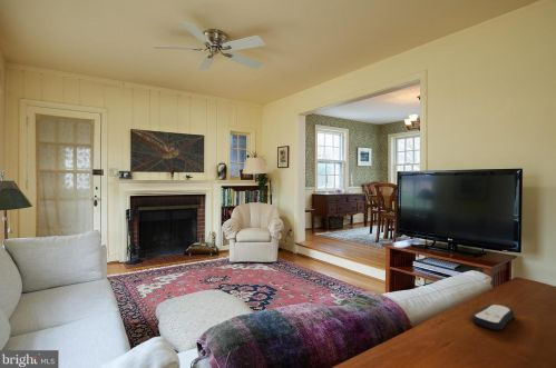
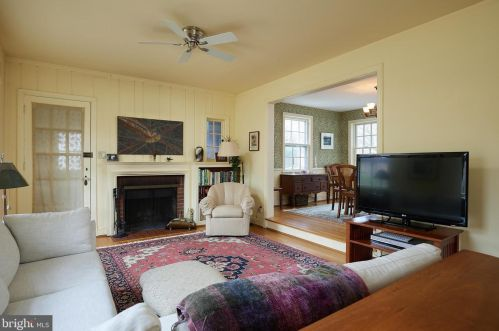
- remote control [470,304,515,331]
